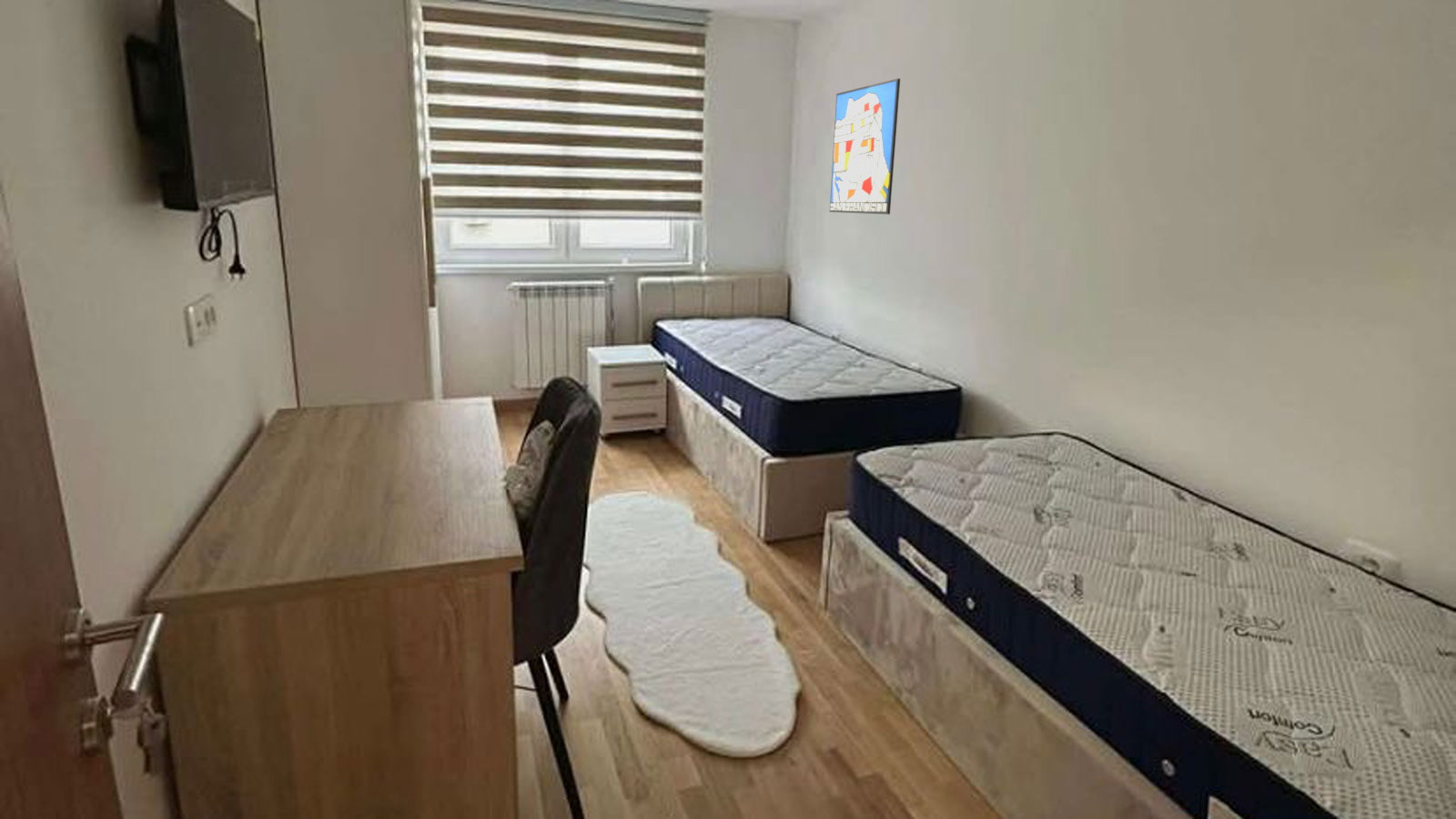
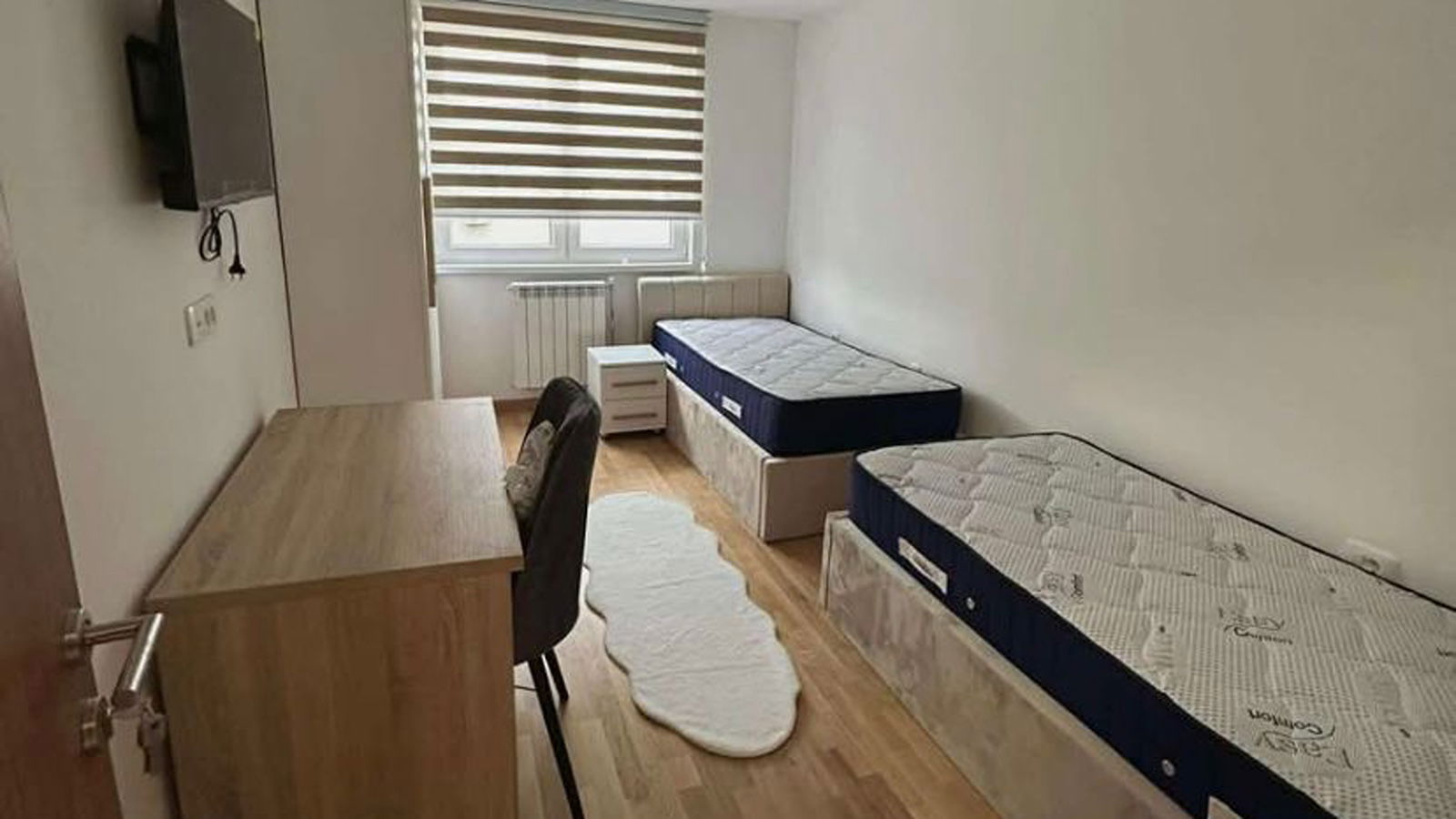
- wall art [829,77,901,216]
